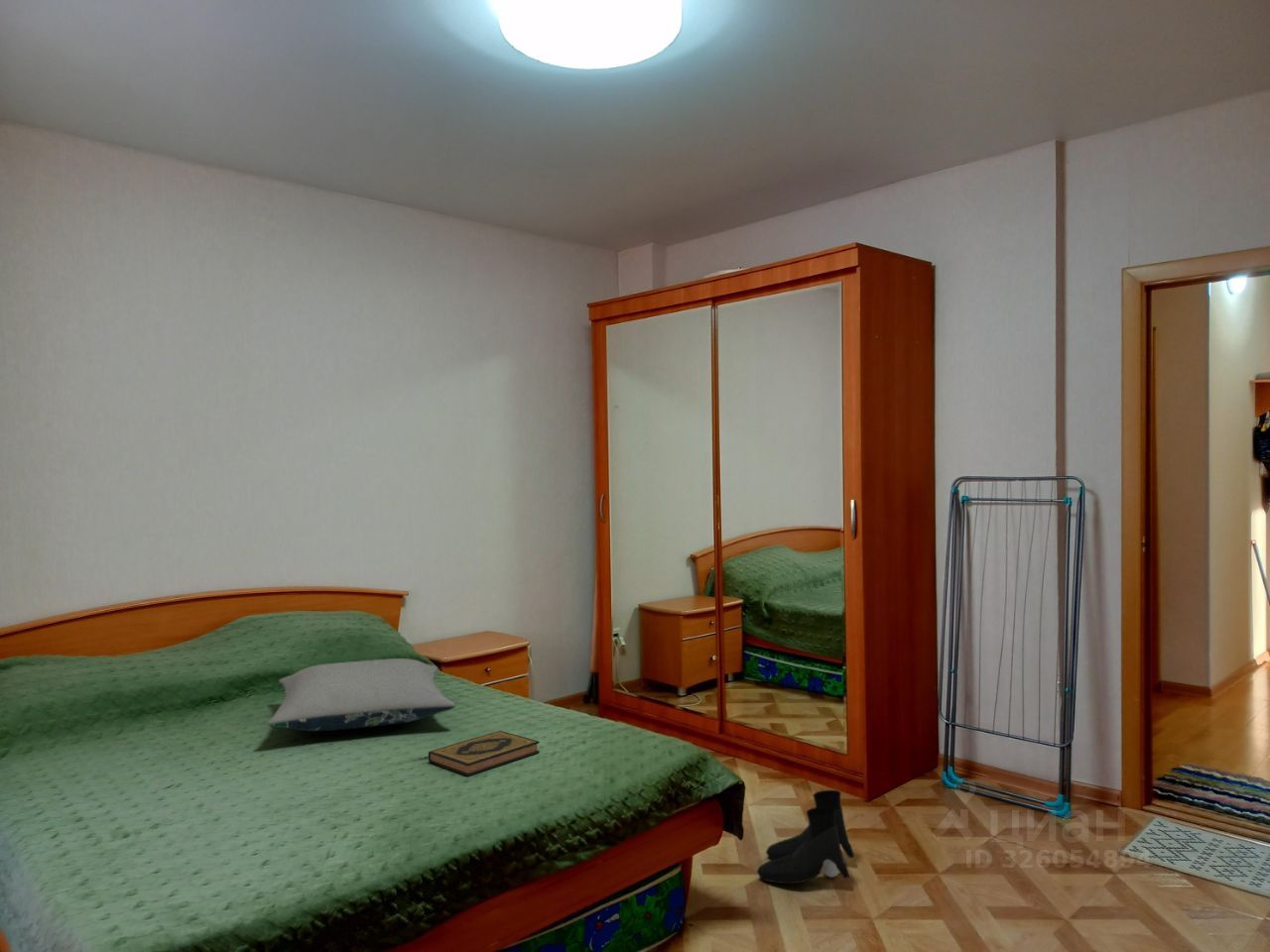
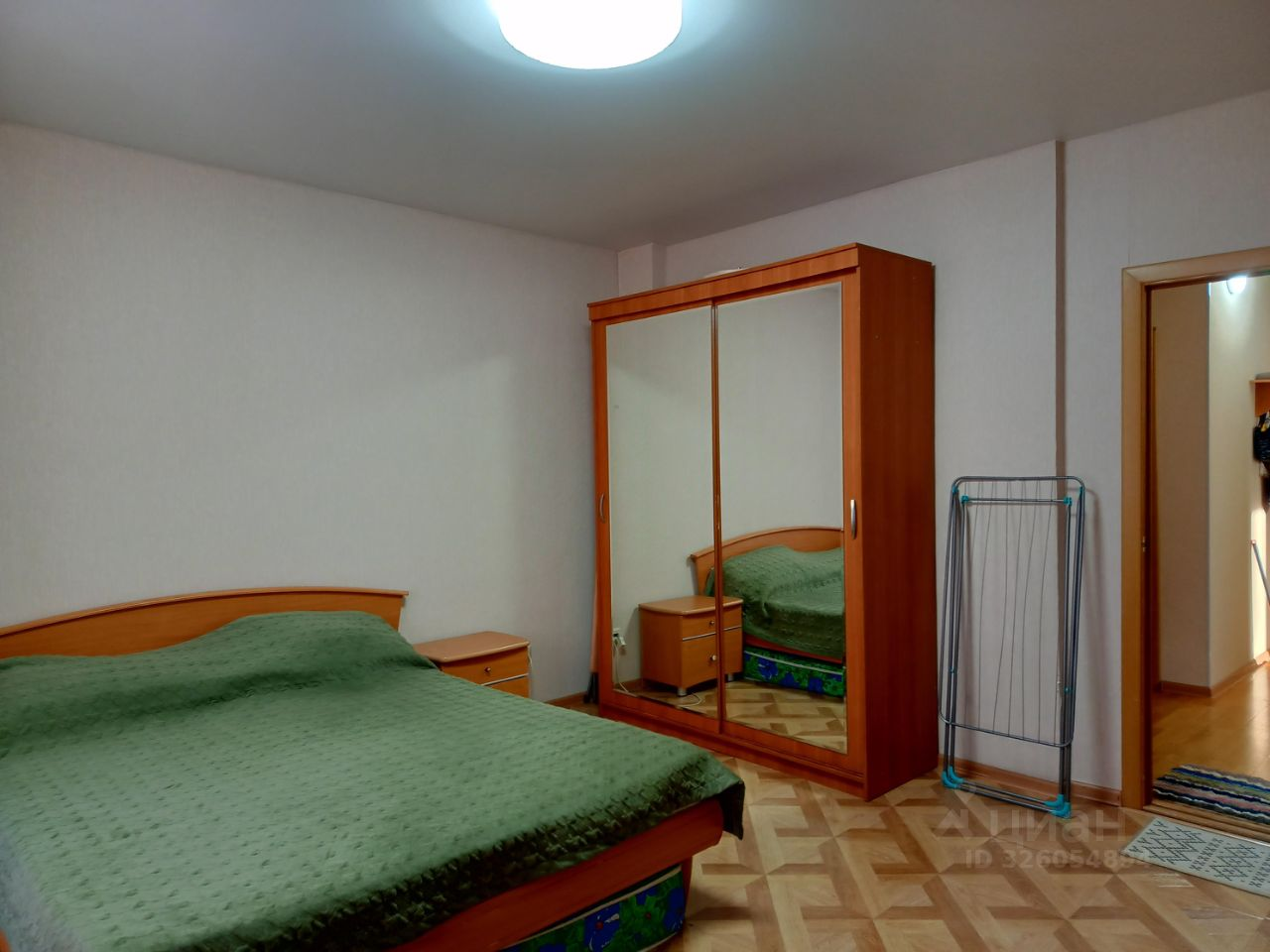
- pillow [266,657,456,732]
- boots [756,789,855,885]
- hardback book [428,730,541,777]
